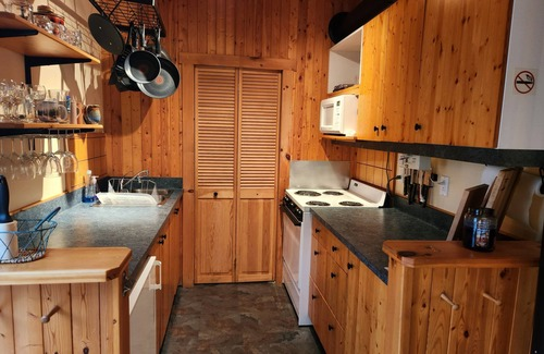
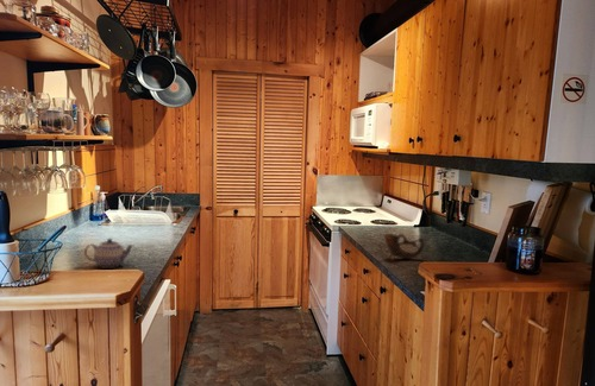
+ teapot [83,238,134,270]
+ cup [382,233,425,261]
